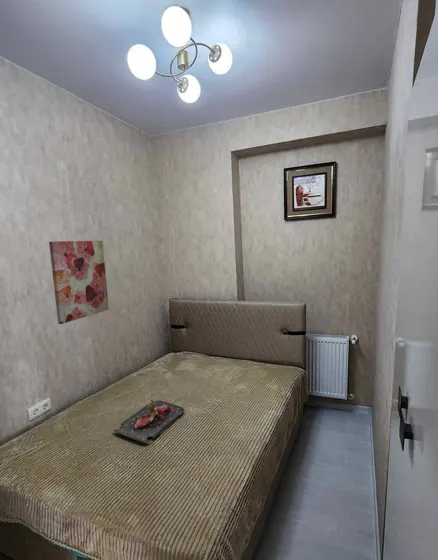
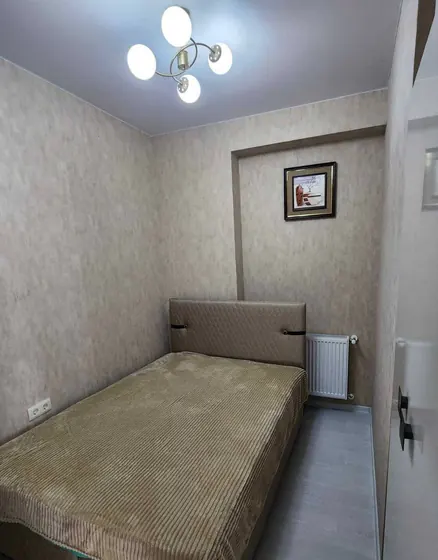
- wall art [48,240,110,325]
- tray [113,398,185,443]
